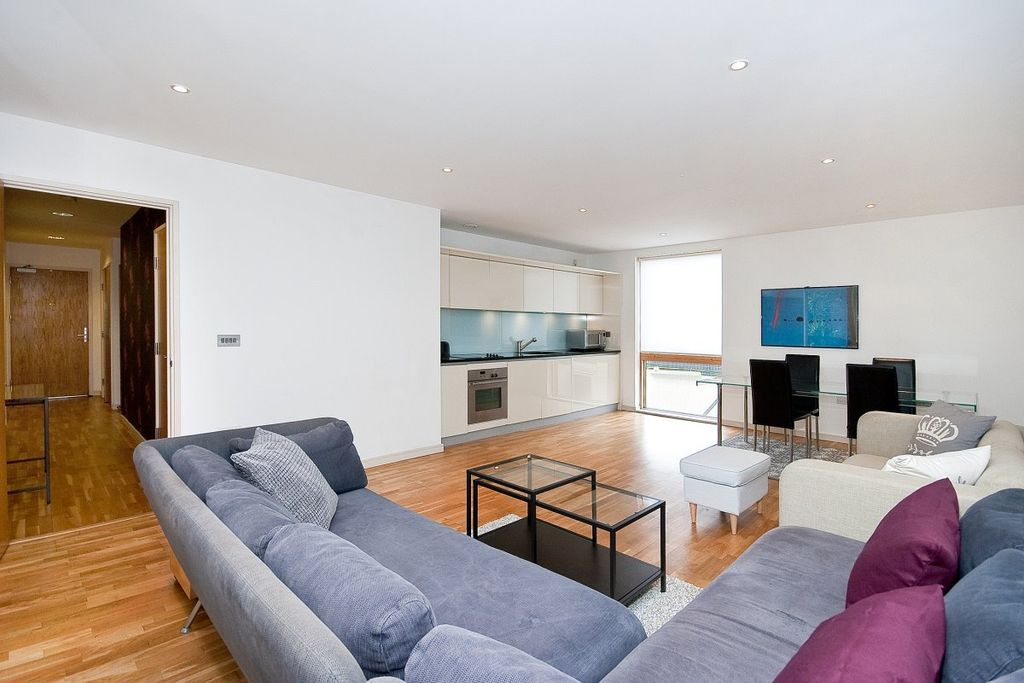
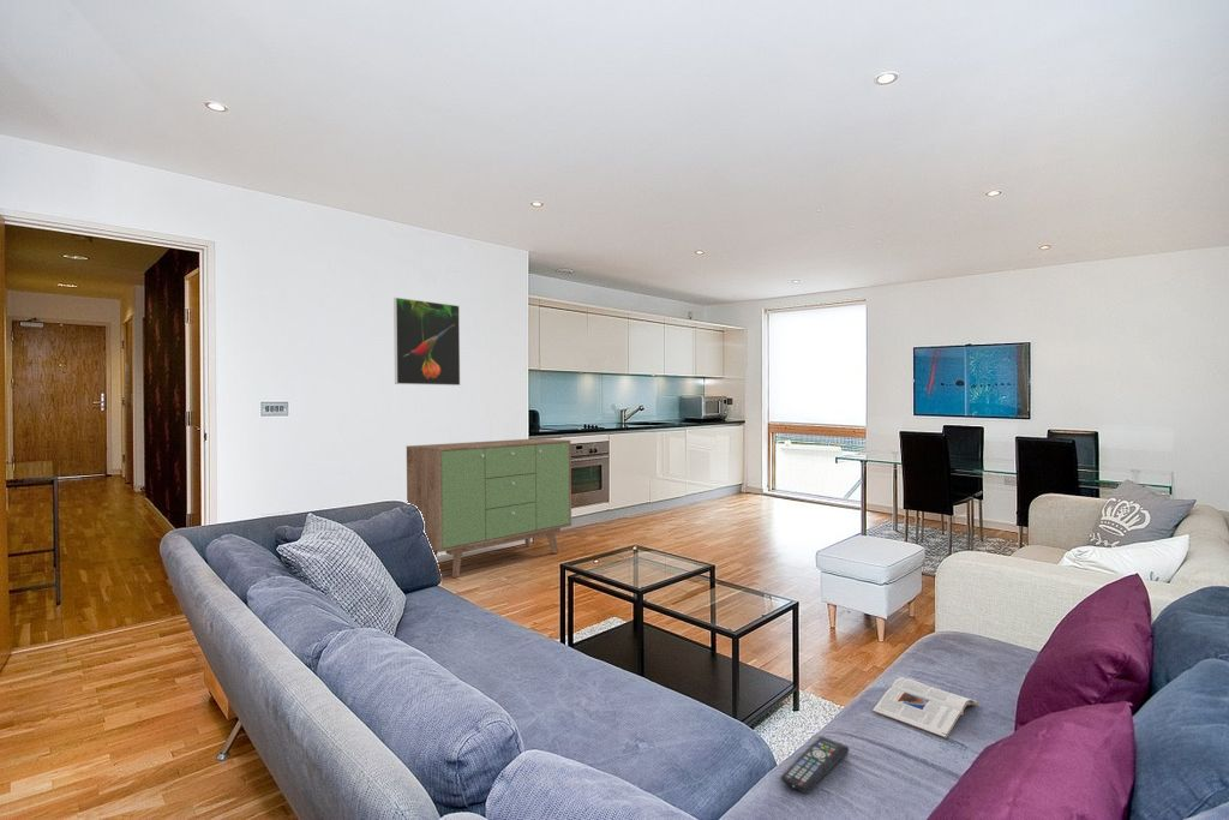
+ sideboard [406,437,572,579]
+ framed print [392,297,461,387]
+ remote control [779,736,850,795]
+ magazine [871,676,979,740]
